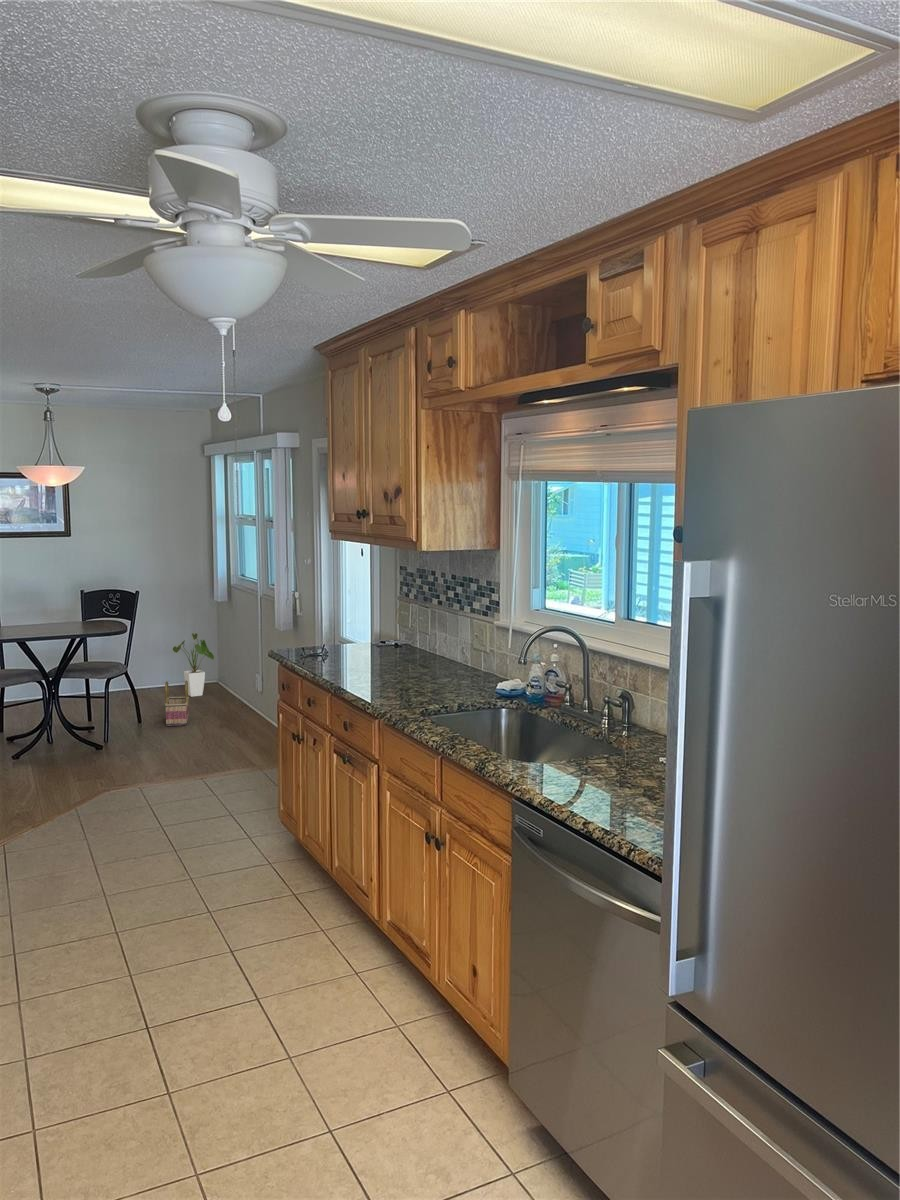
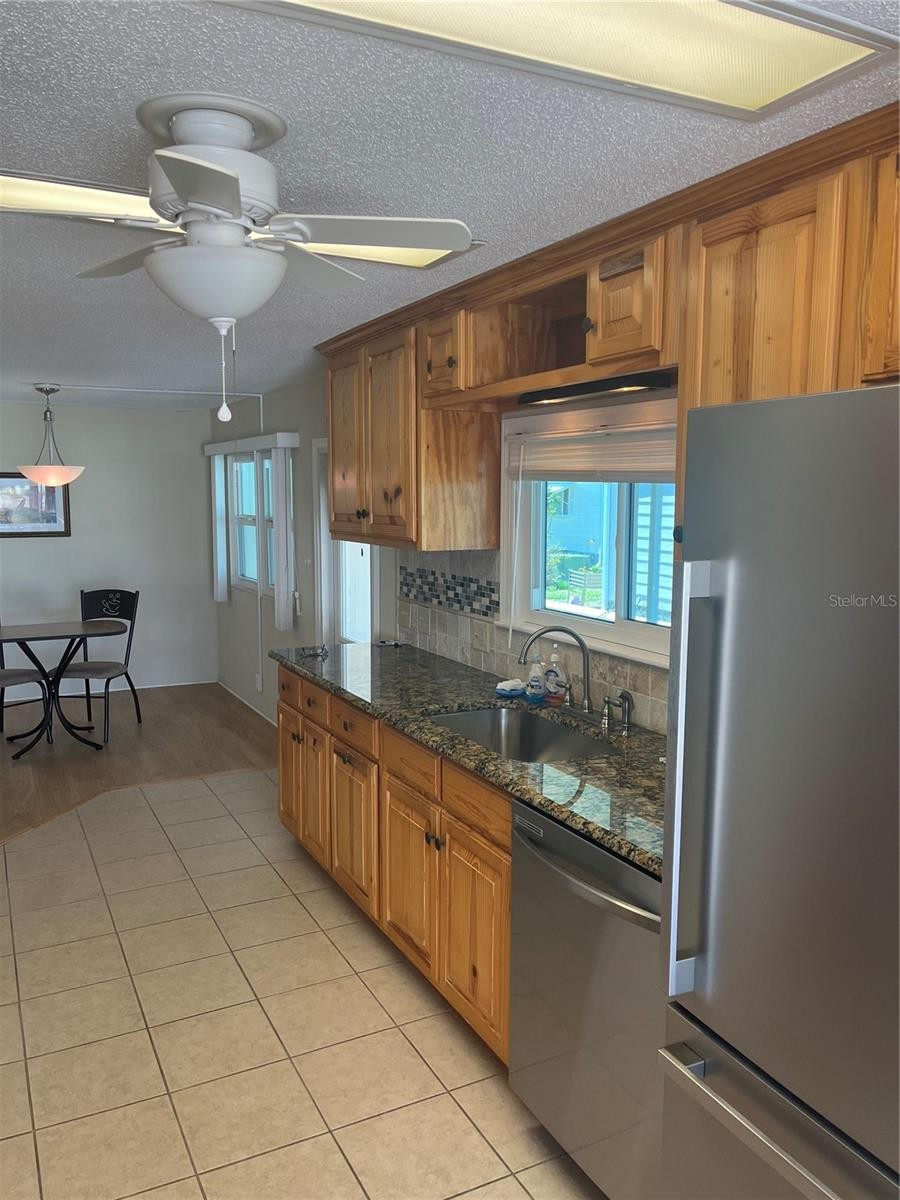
- house plant [172,632,215,698]
- basket [164,680,190,727]
